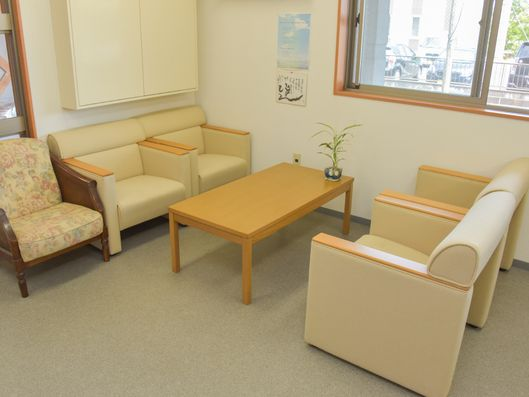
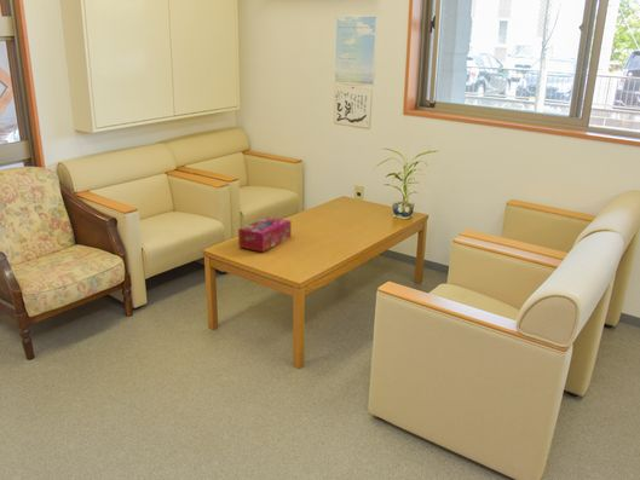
+ tissue box [237,215,292,253]
